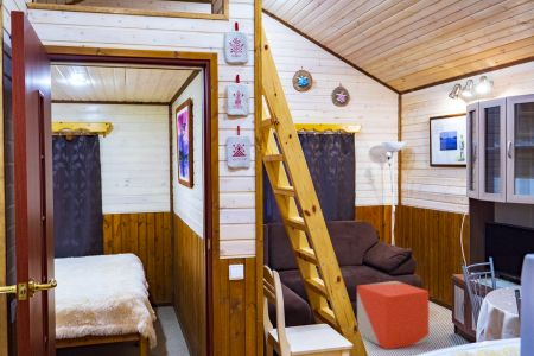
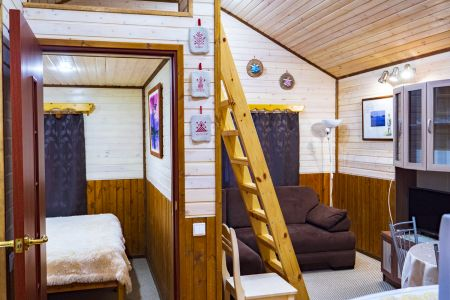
- stool [356,280,430,351]
